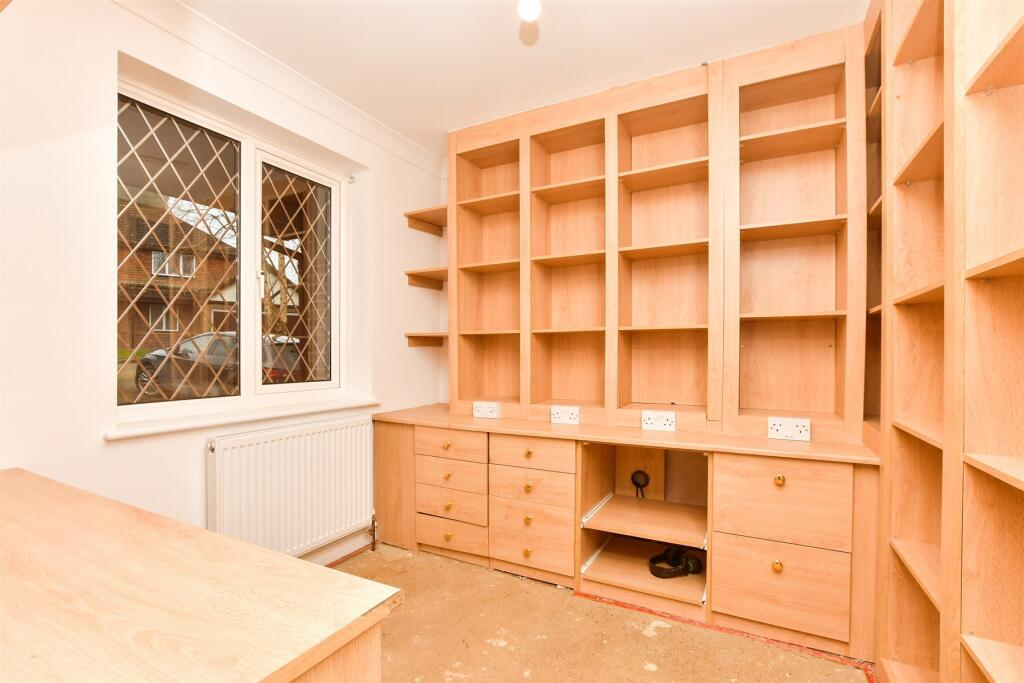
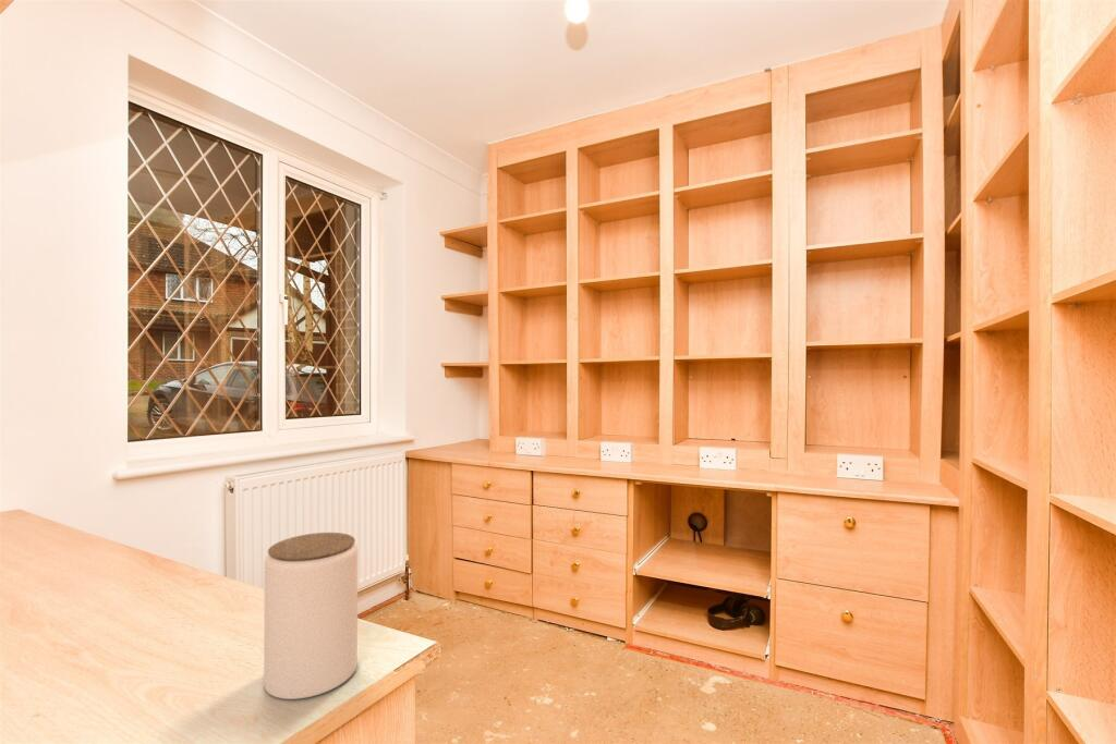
+ jar [263,532,359,700]
